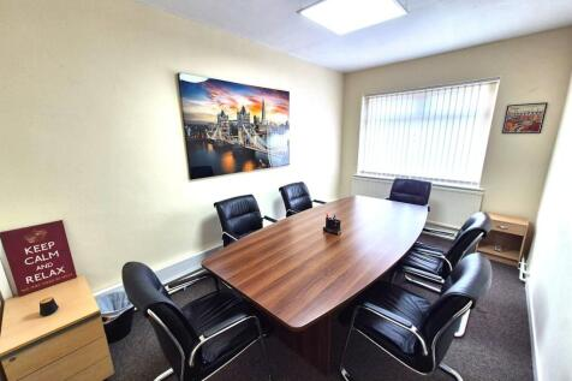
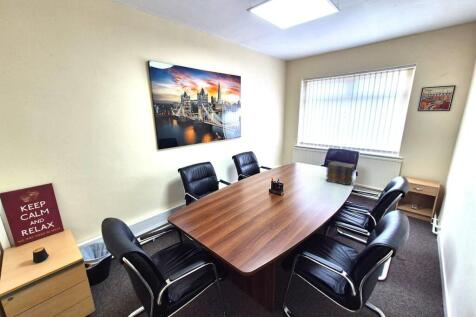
+ book stack [325,161,356,186]
